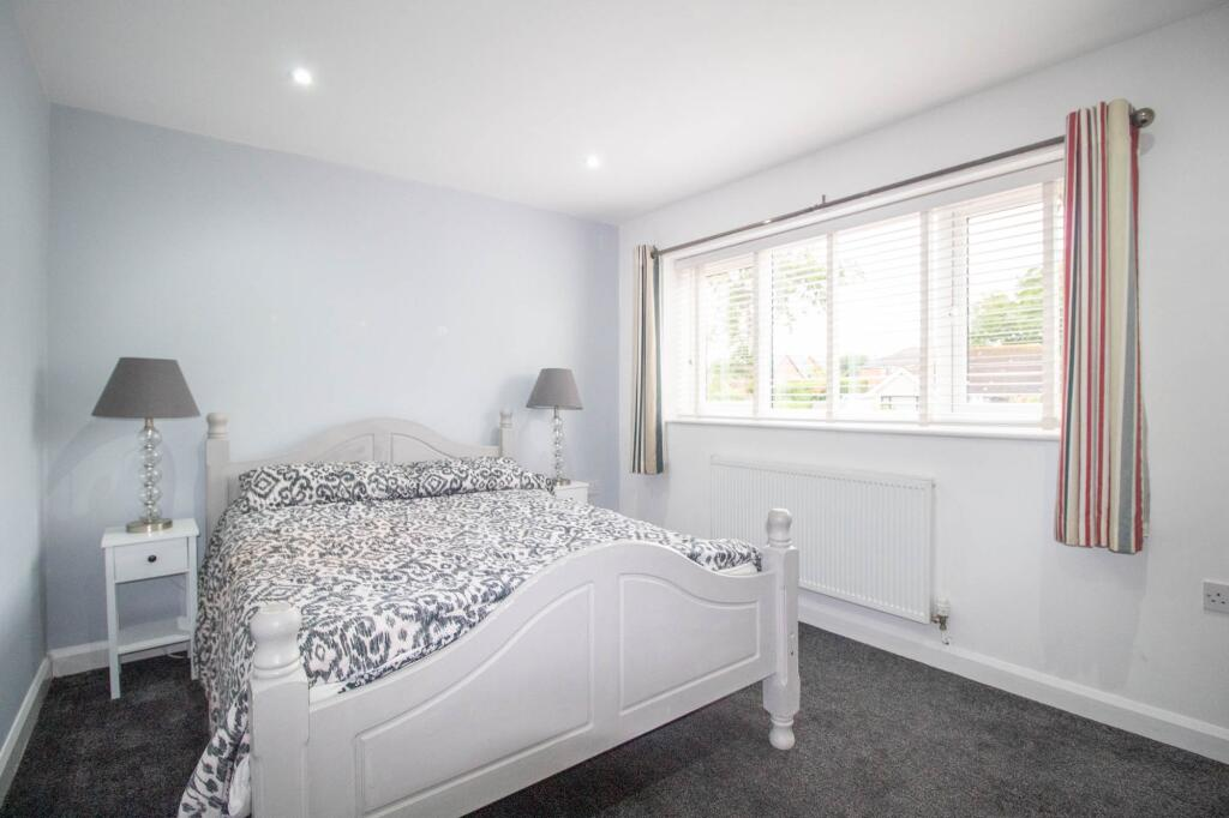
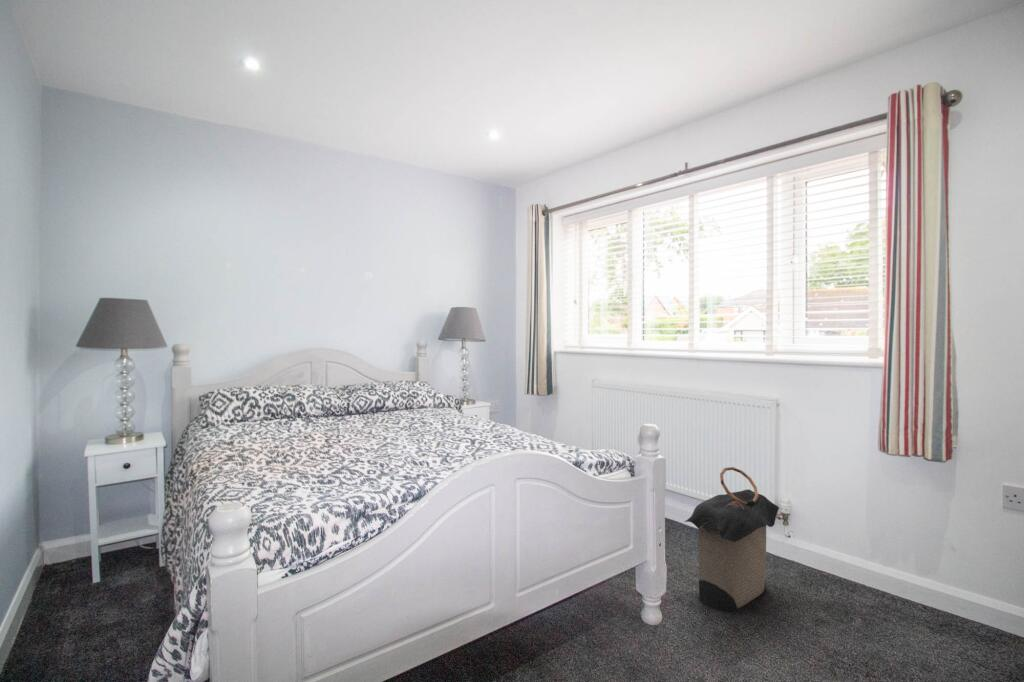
+ laundry hamper [683,466,780,613]
